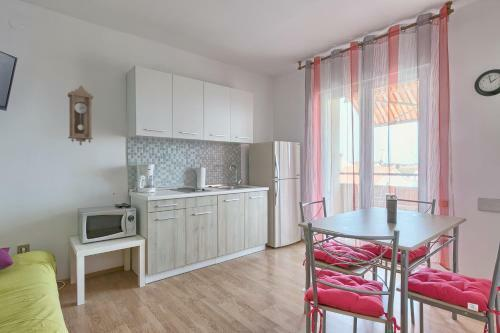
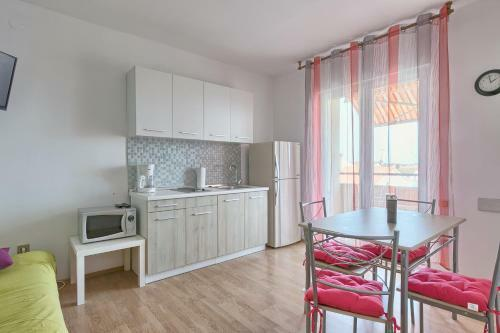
- pendulum clock [66,84,95,146]
